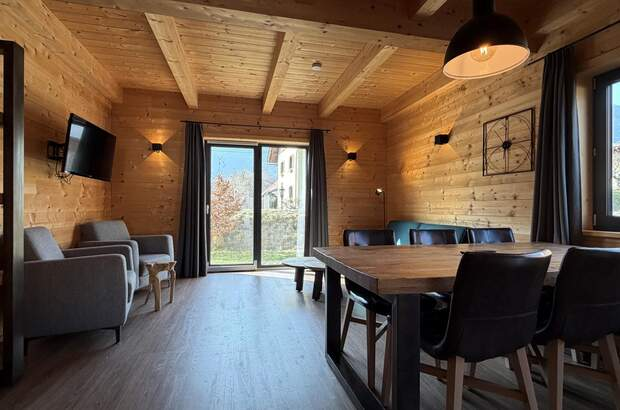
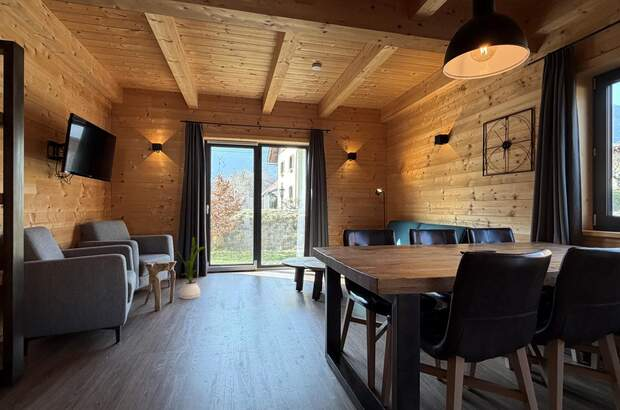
+ house plant [177,236,206,300]
